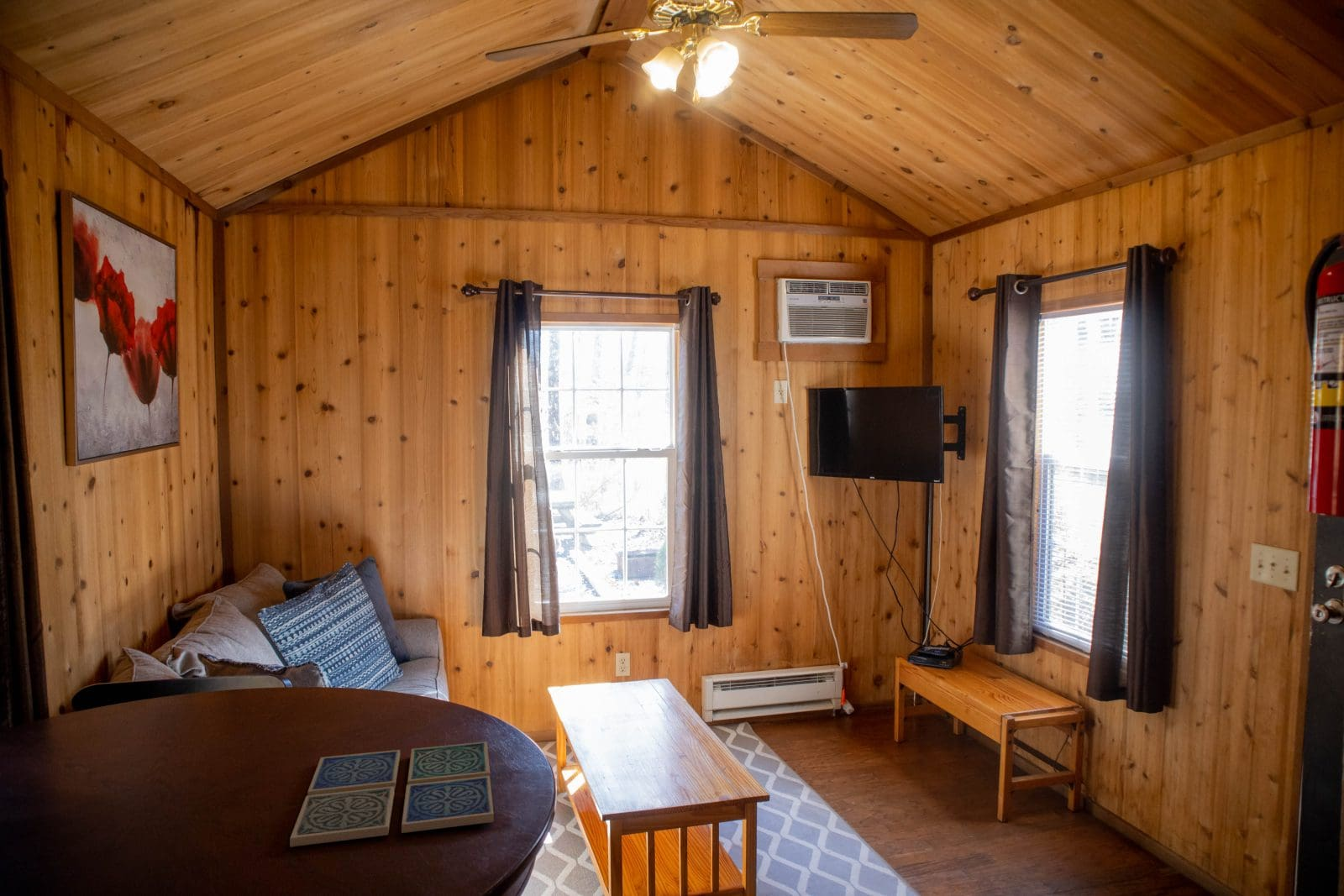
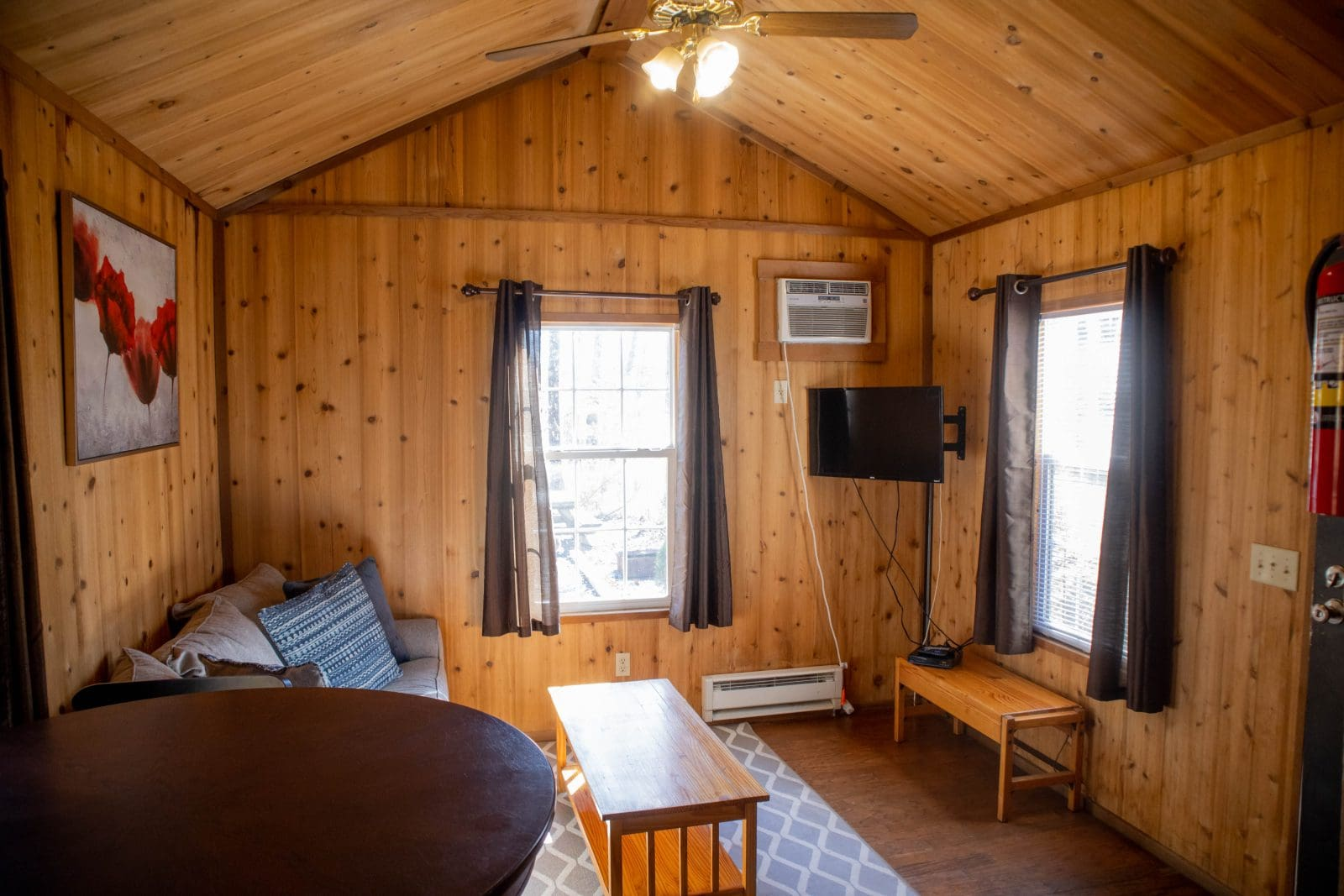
- drink coaster [289,741,494,847]
